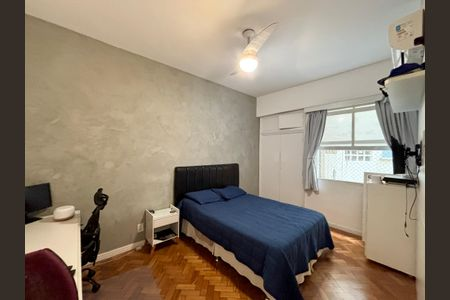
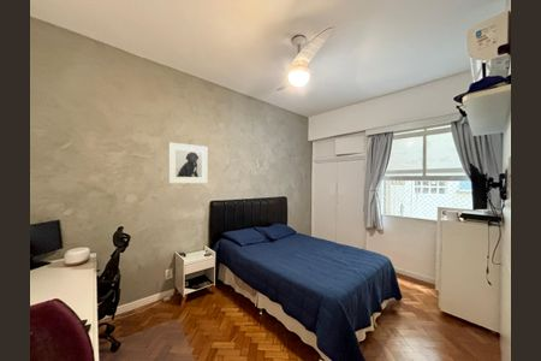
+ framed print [167,141,209,184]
